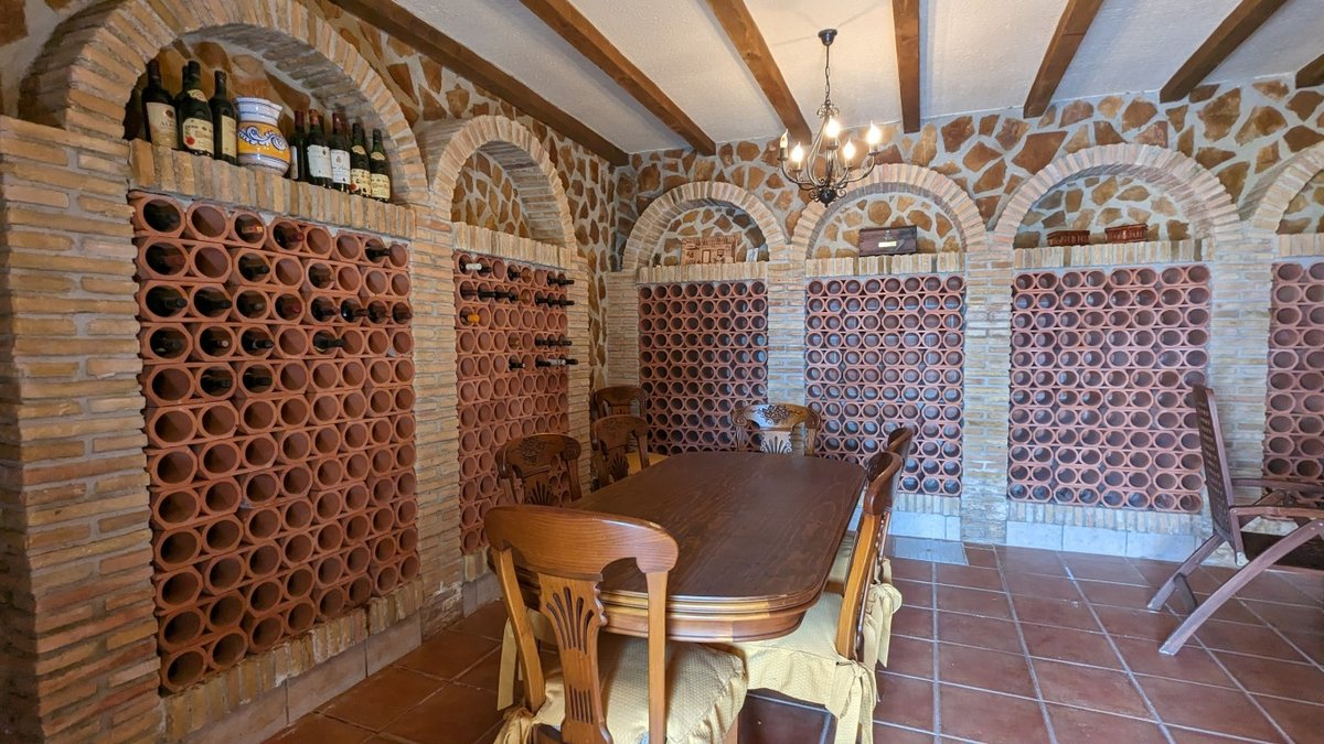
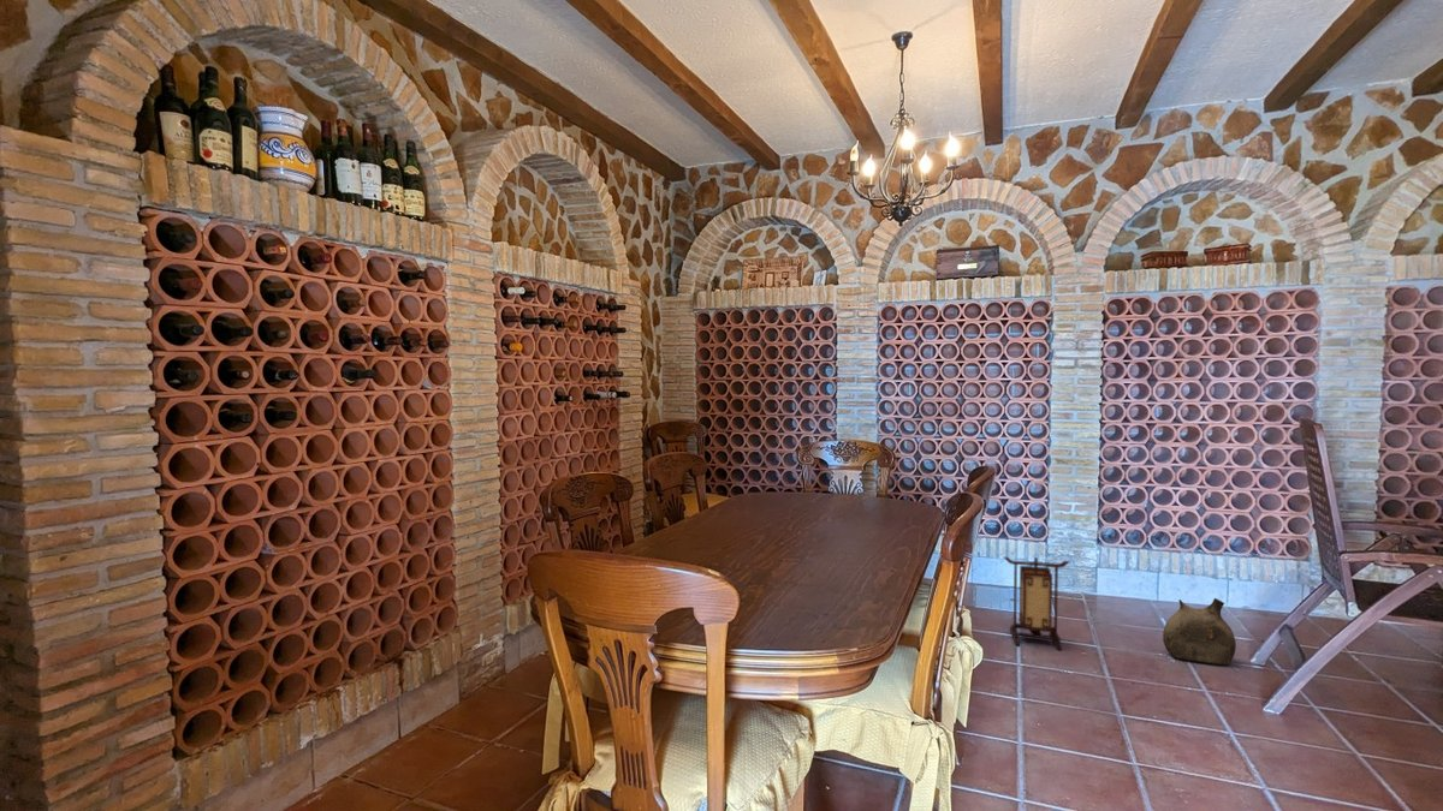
+ lantern [1003,553,1070,651]
+ ceramic jug [1162,597,1237,666]
